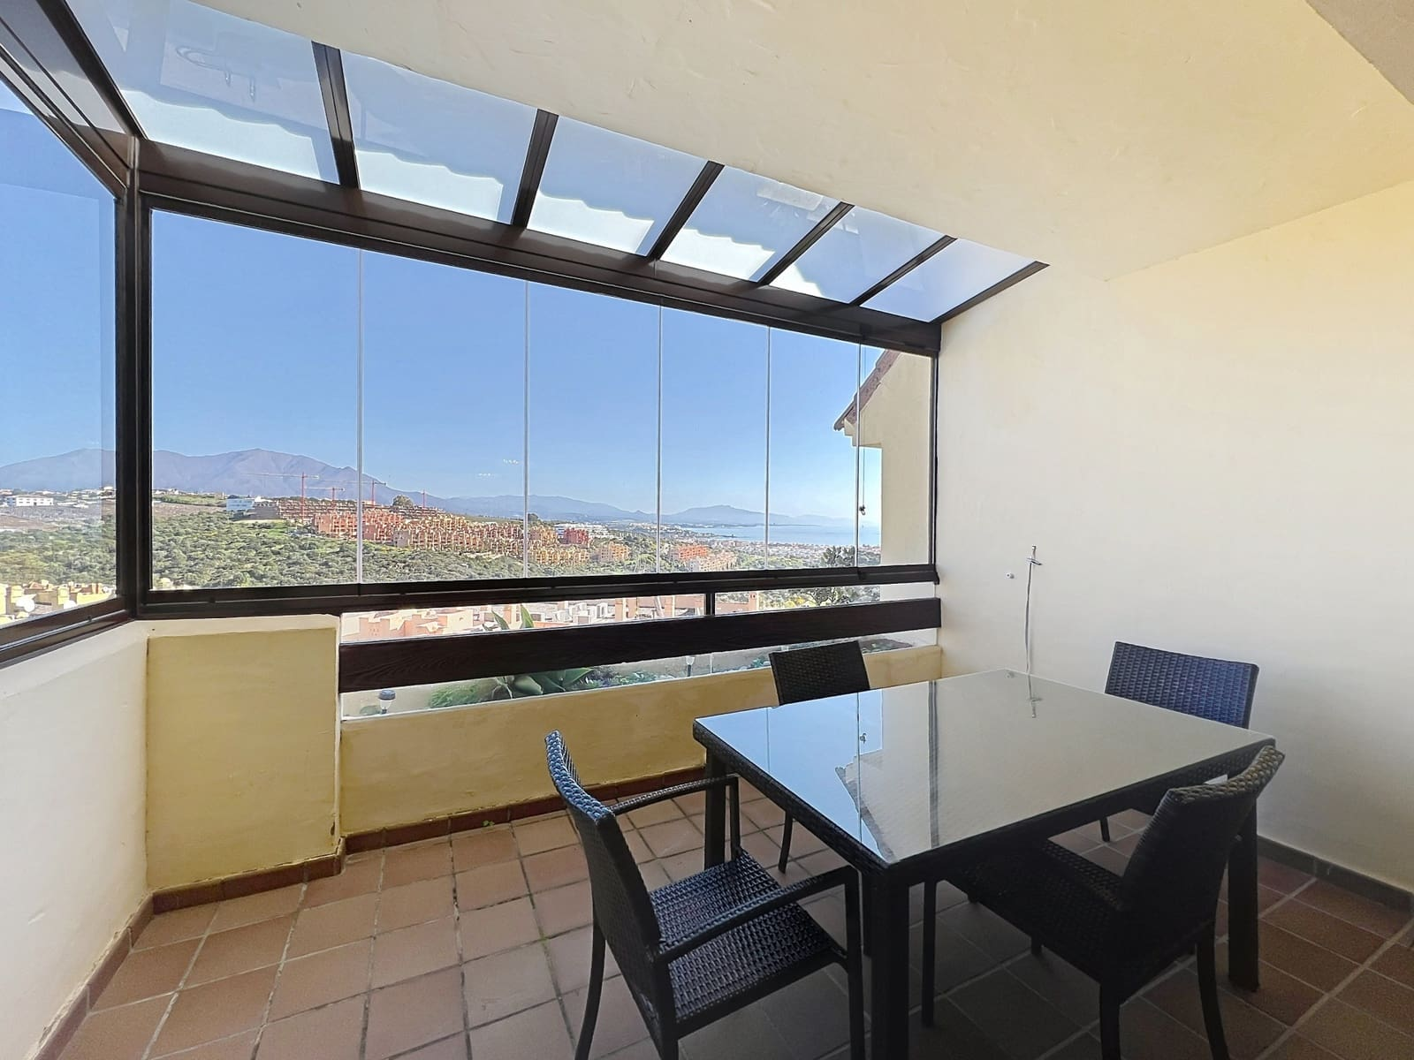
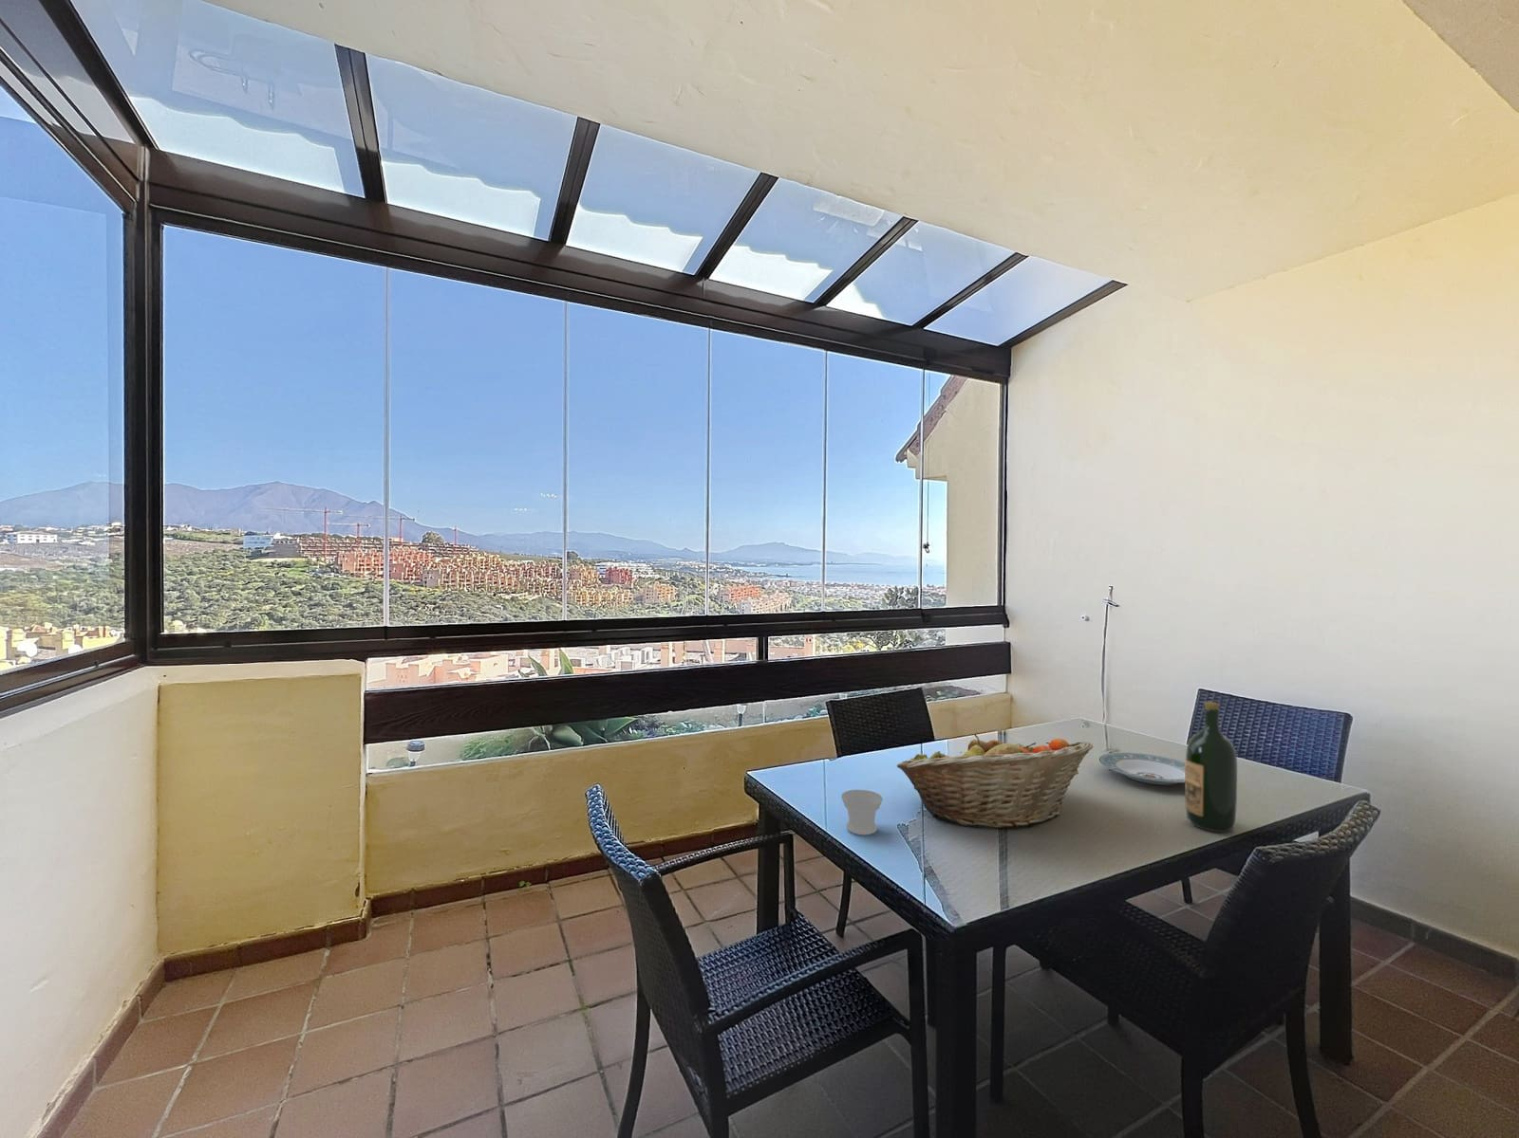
+ plate [1098,752,1185,787]
+ fruit basket [896,733,1093,830]
+ wine bottle [1184,700,1238,833]
+ cup [840,789,884,836]
